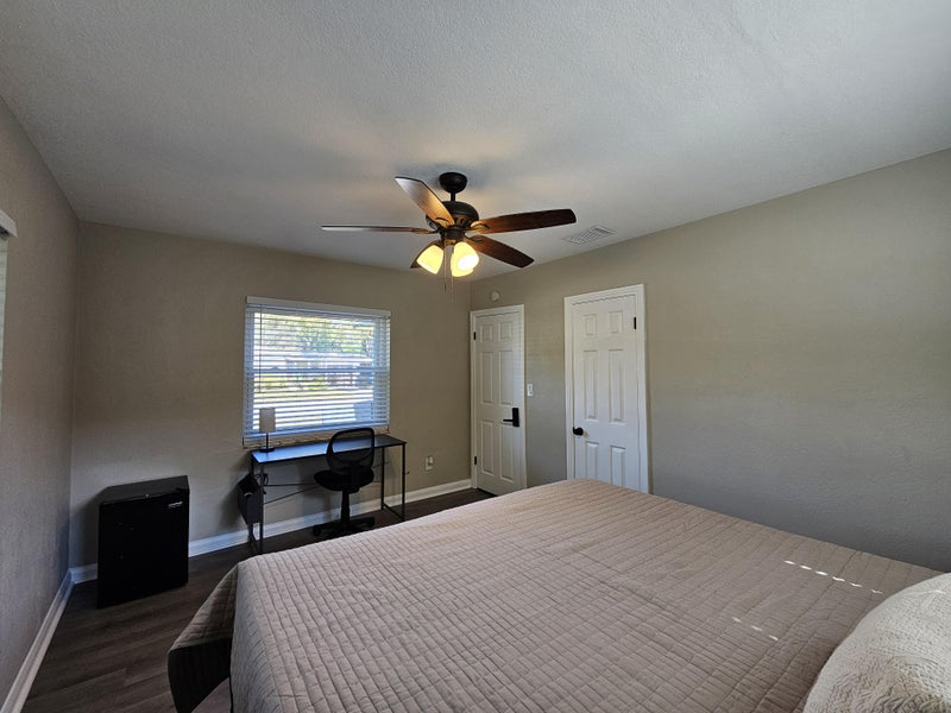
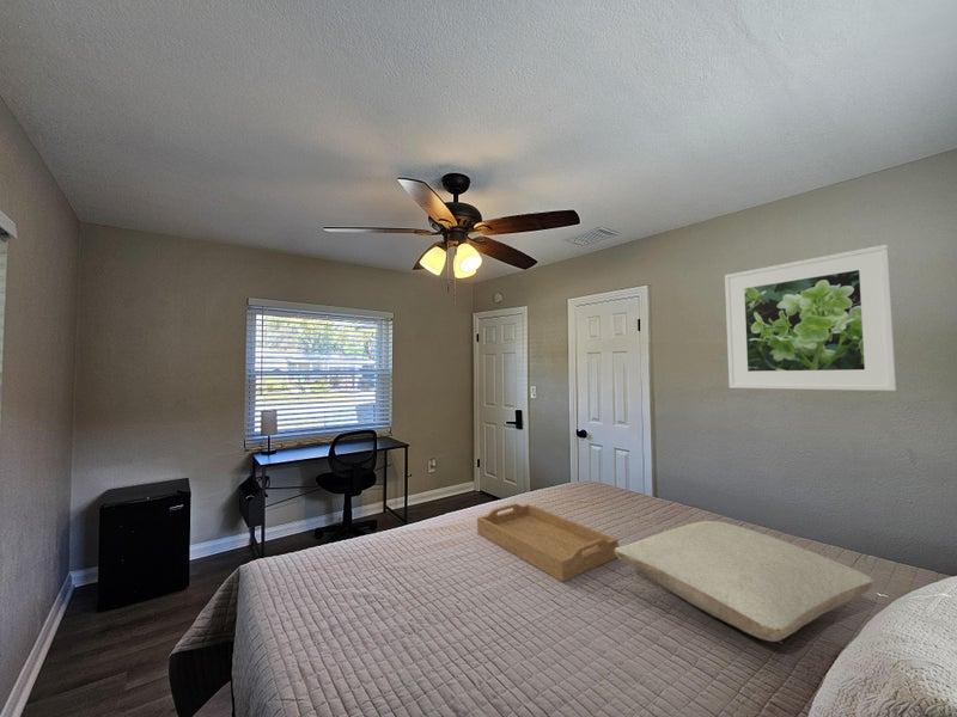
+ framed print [724,244,897,392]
+ pillow [614,520,876,643]
+ serving tray [476,502,620,583]
